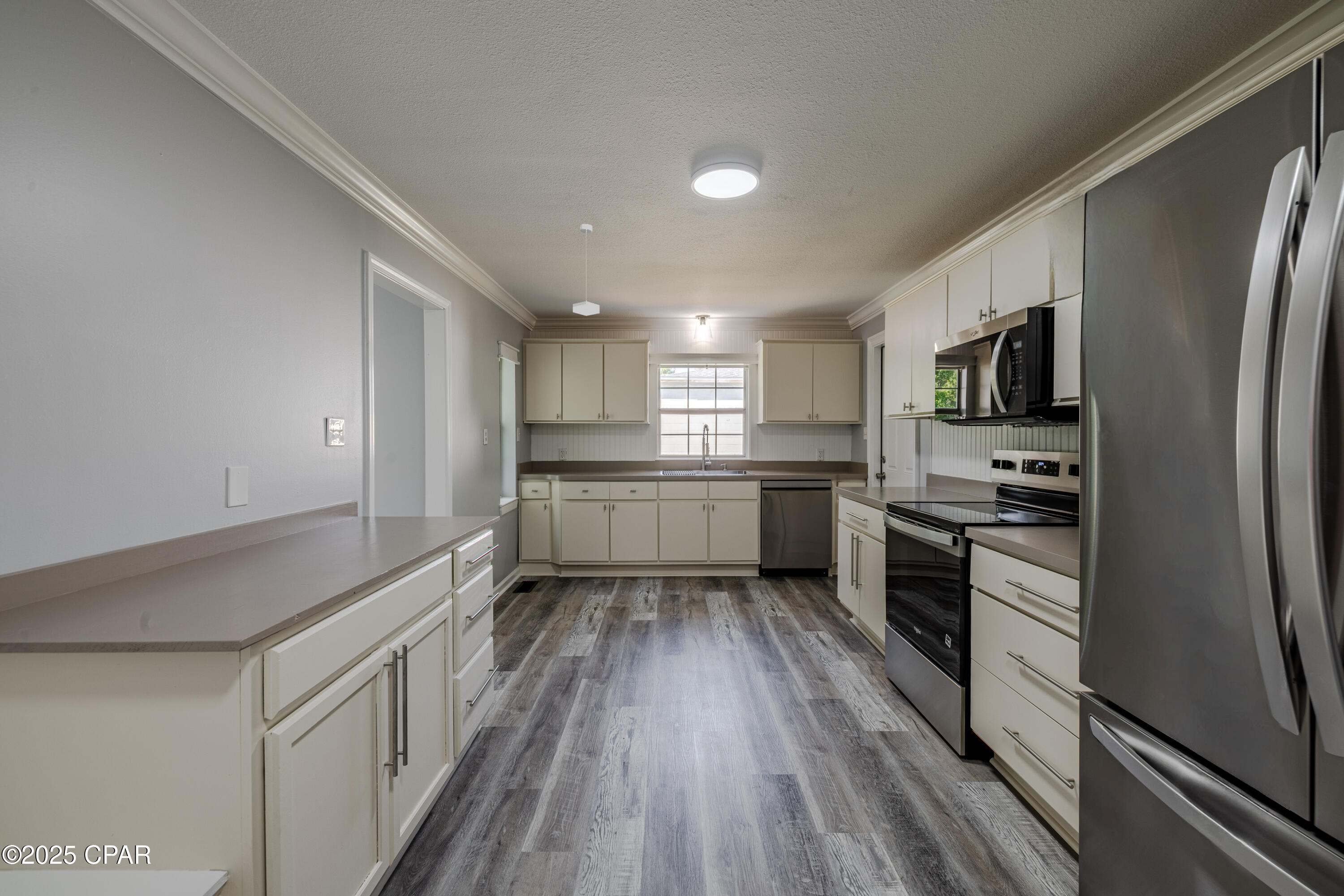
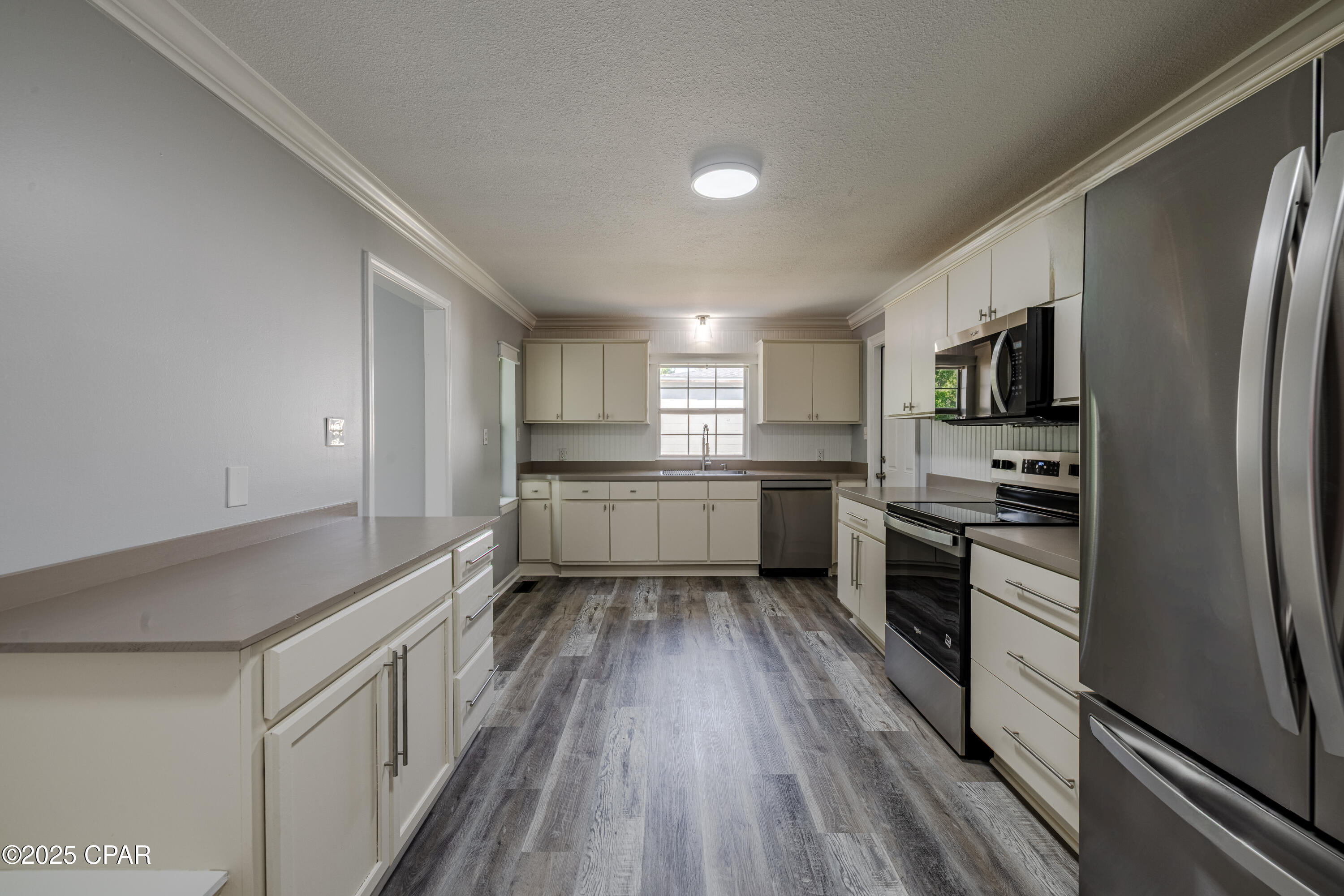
- pendant lamp [573,223,600,316]
